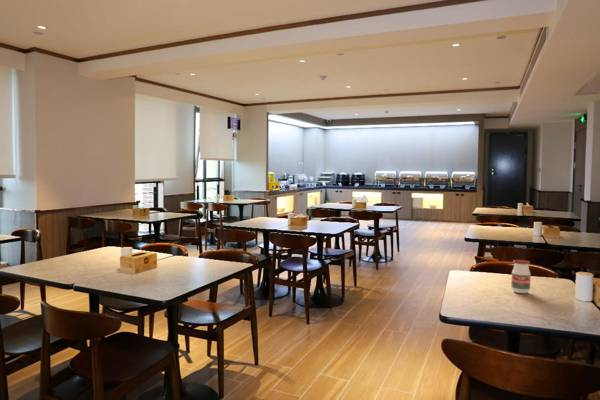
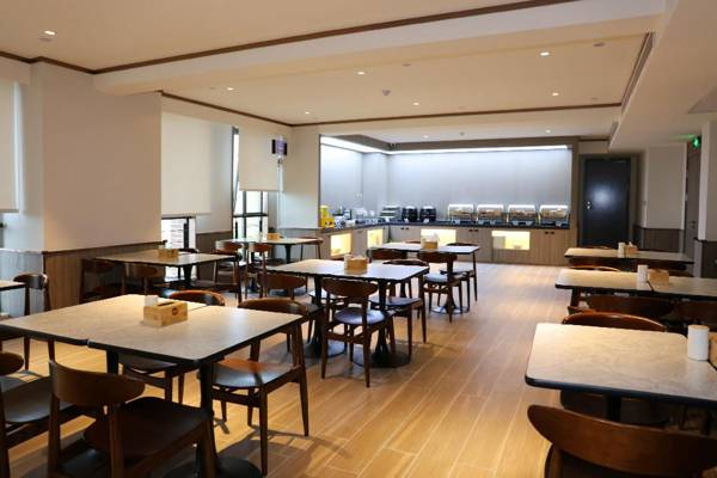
- jar [510,259,532,294]
